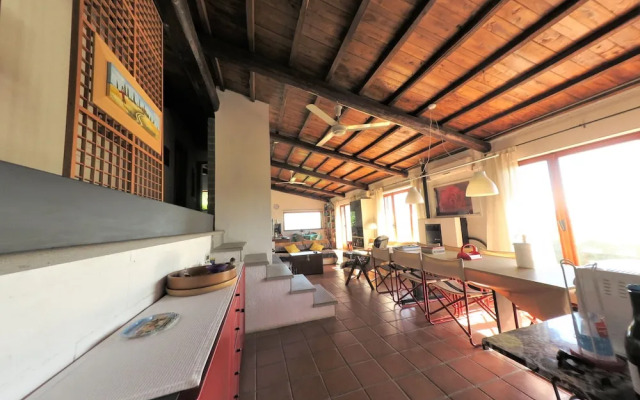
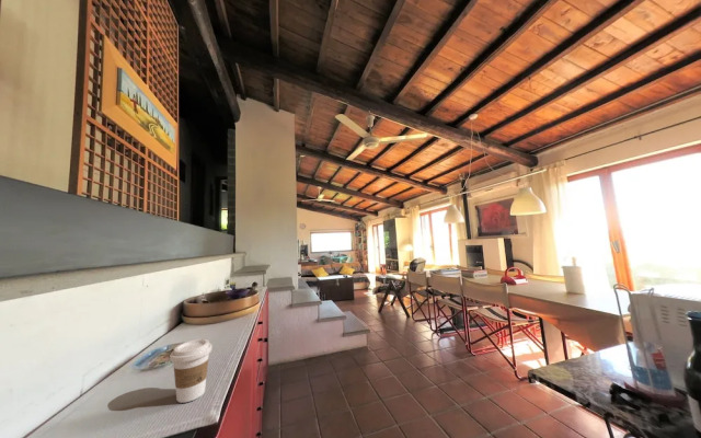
+ coffee cup [169,338,214,404]
